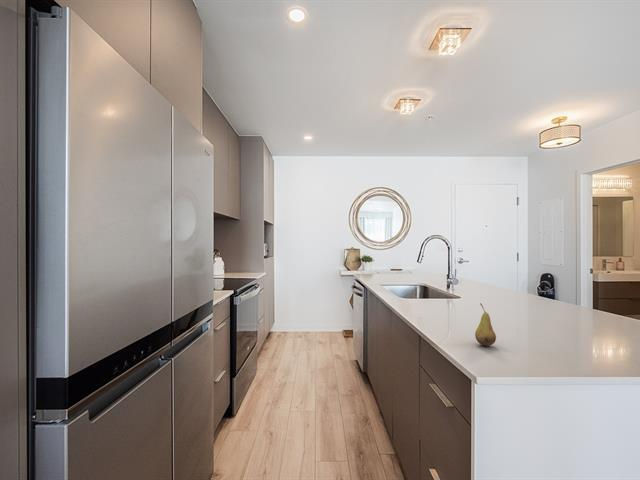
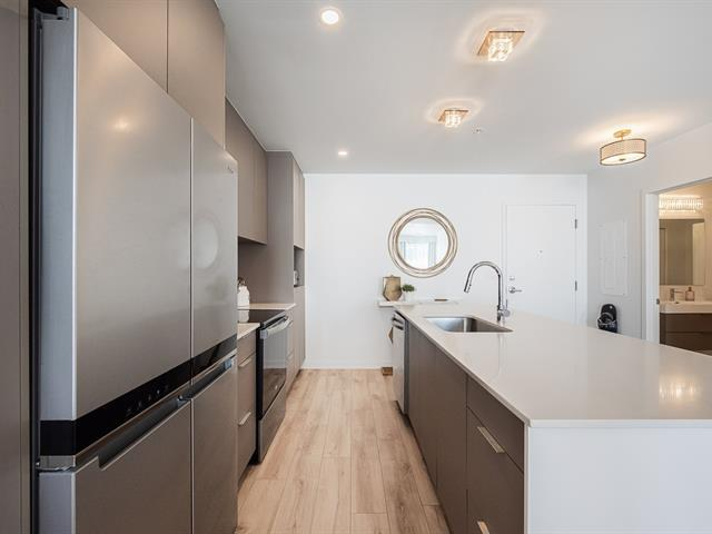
- fruit [474,302,497,347]
